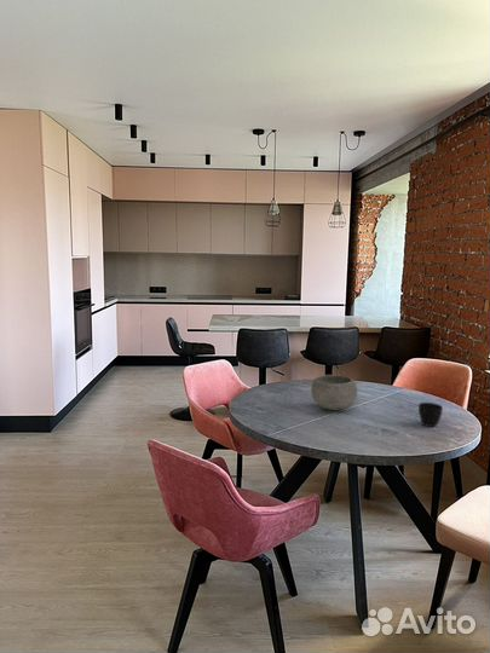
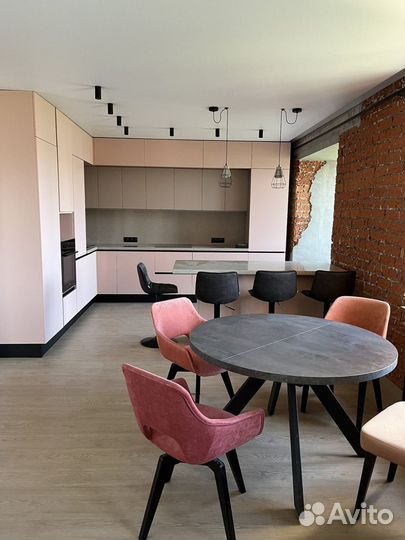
- bowl [310,374,358,411]
- cup [417,401,444,428]
